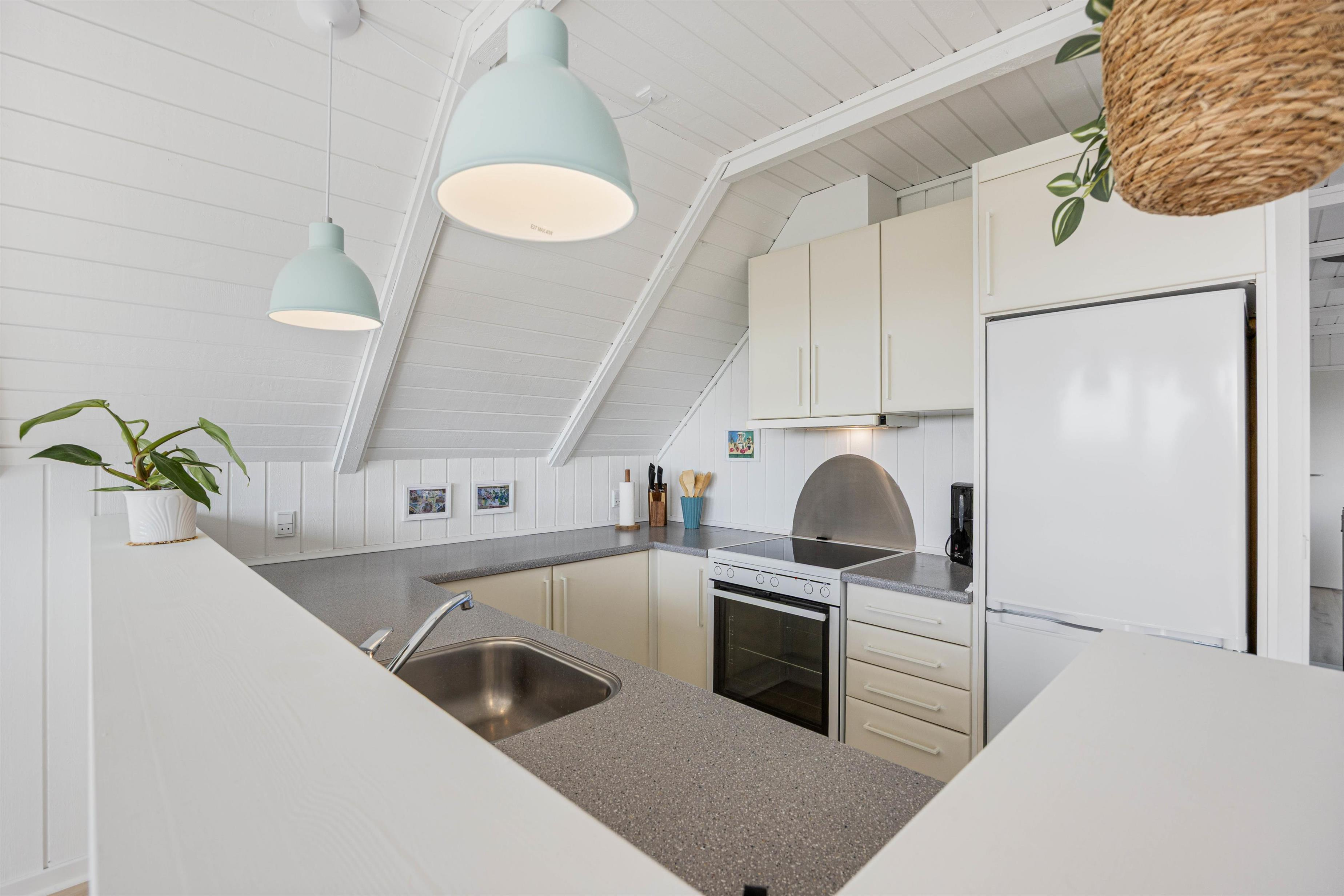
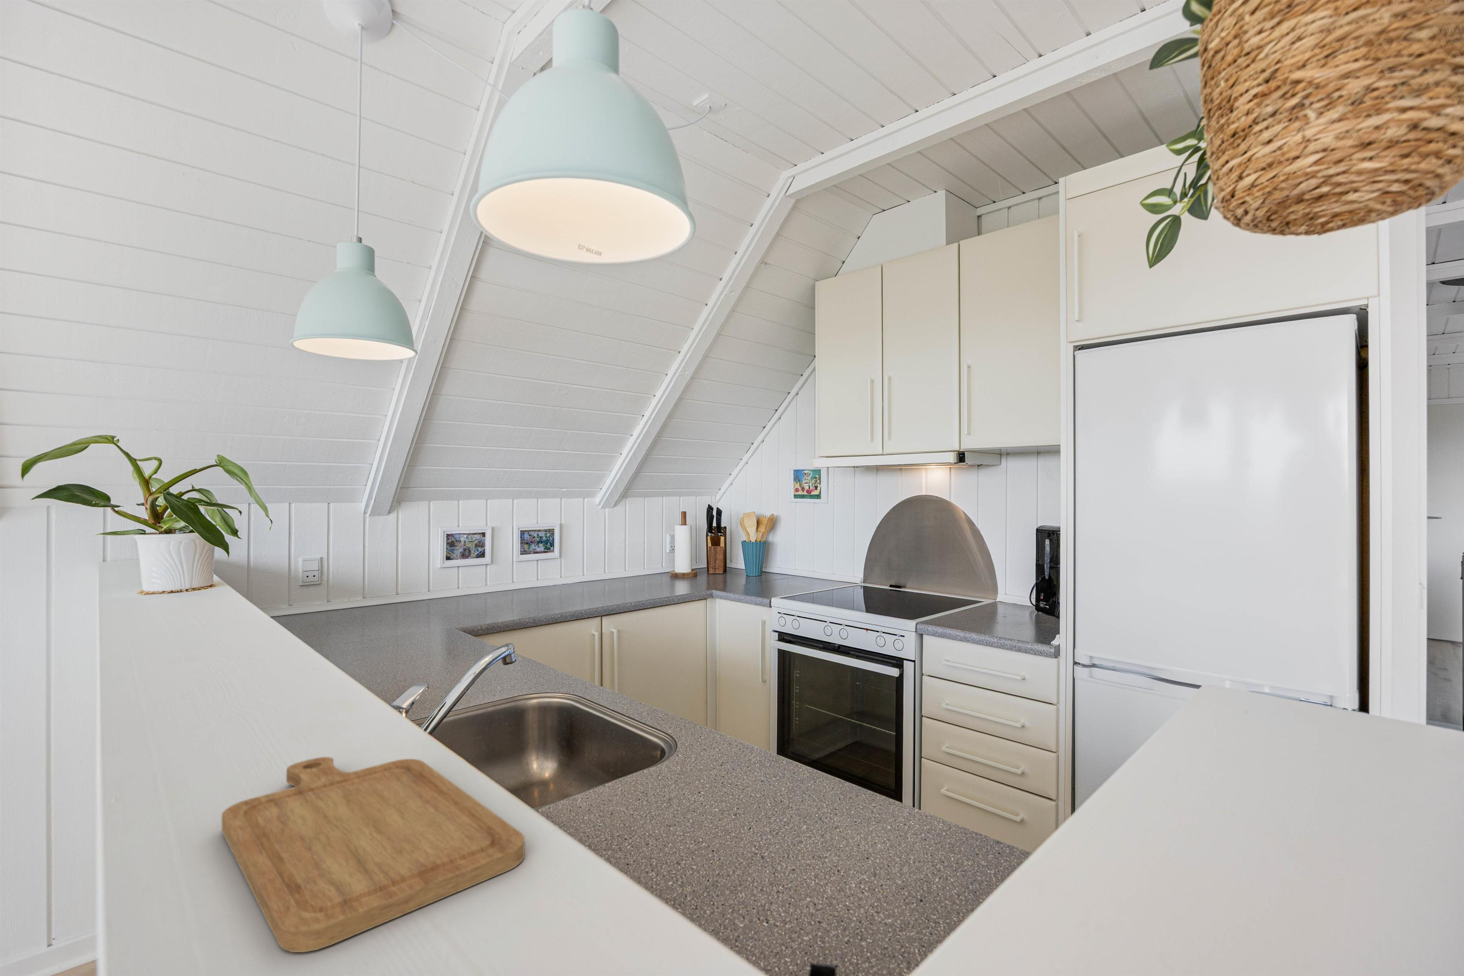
+ chopping board [221,757,525,953]
